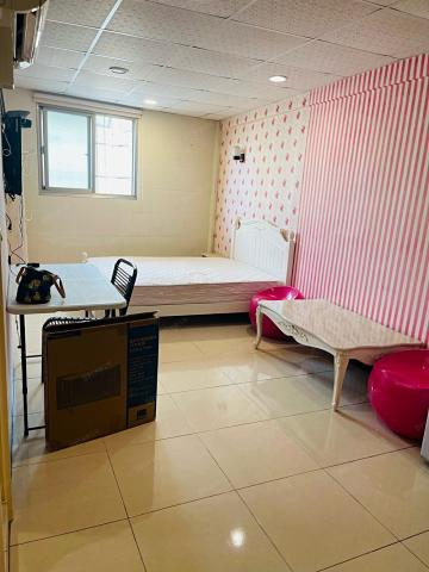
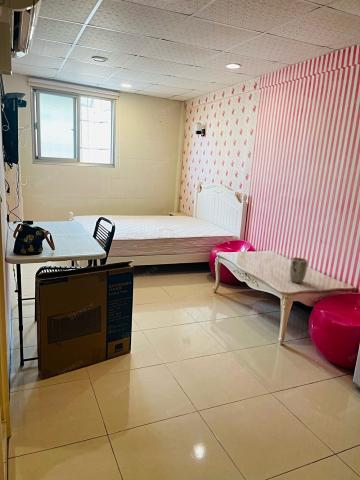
+ plant pot [289,256,309,284]
